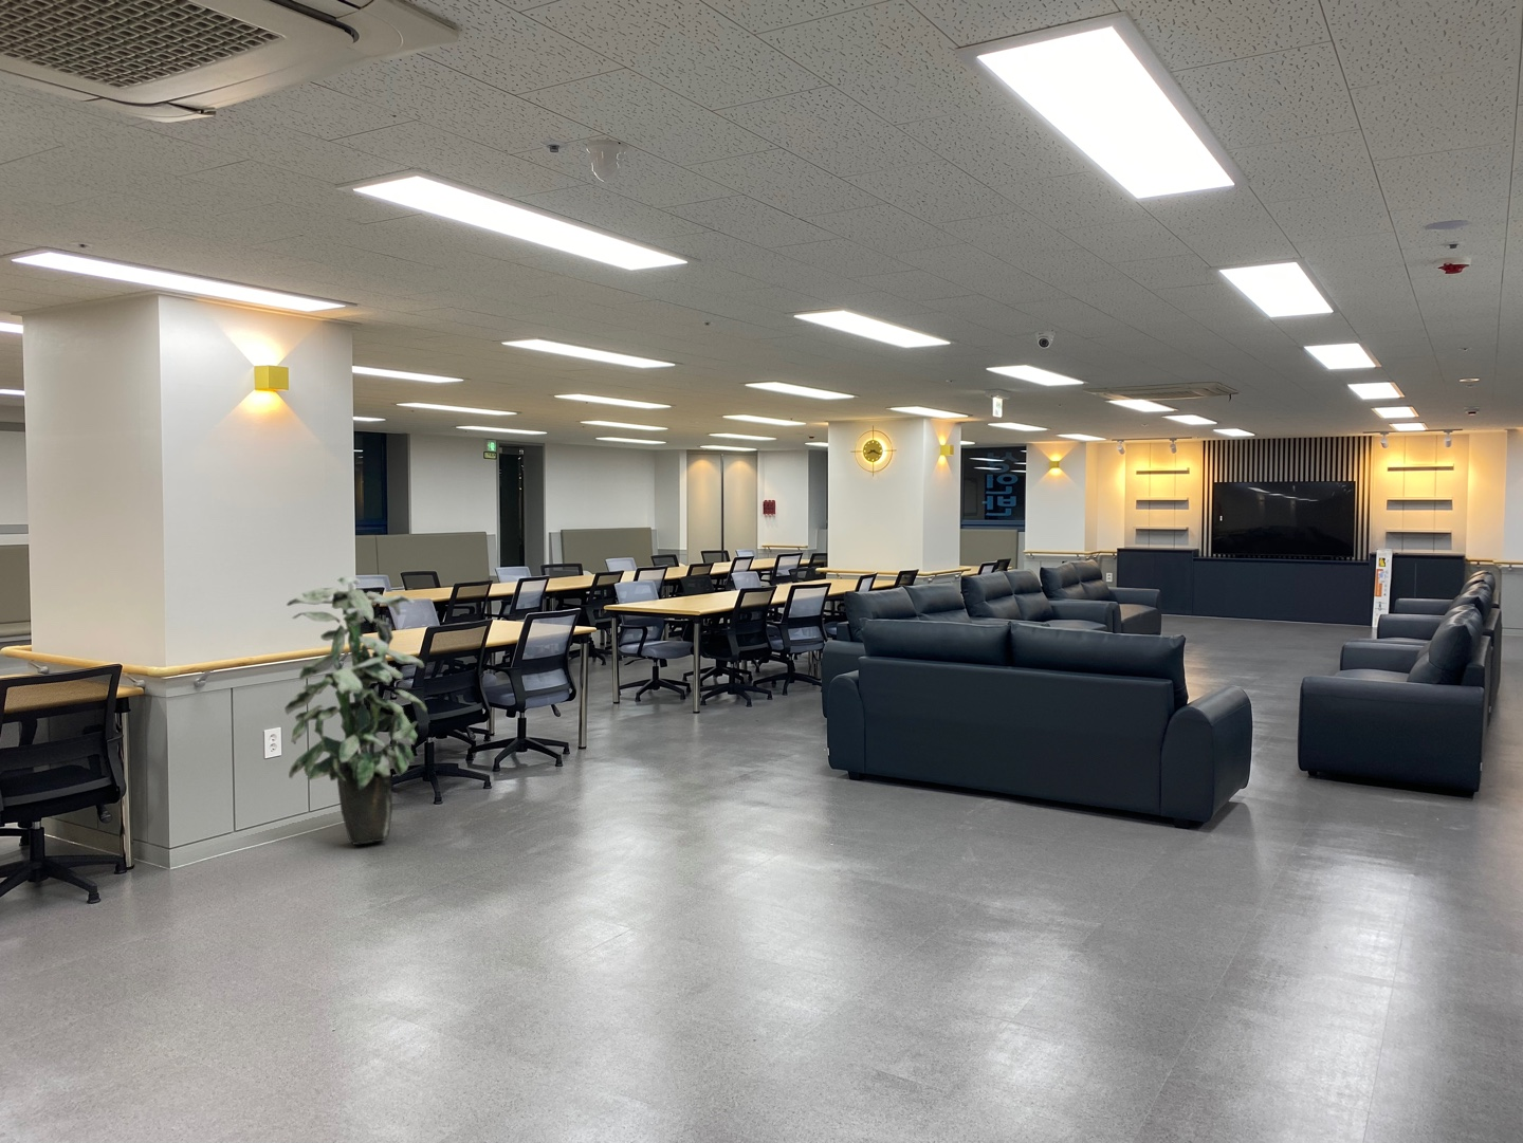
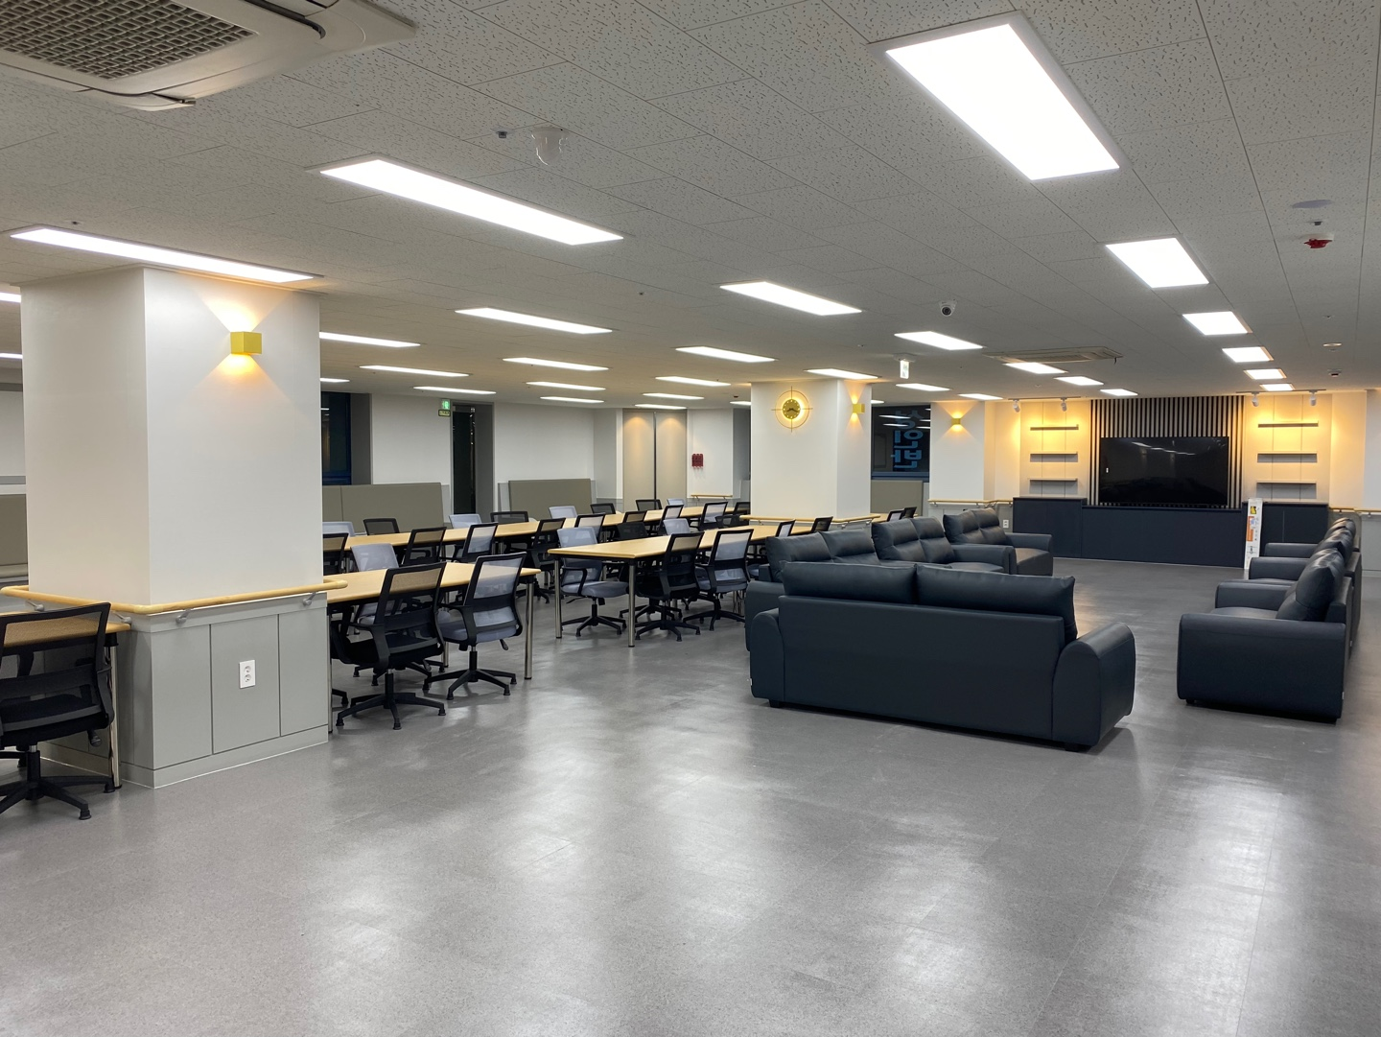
- indoor plant [283,575,429,846]
